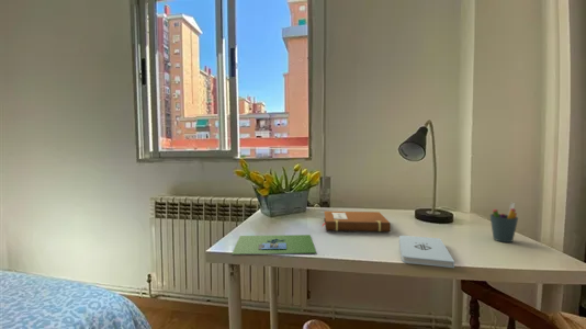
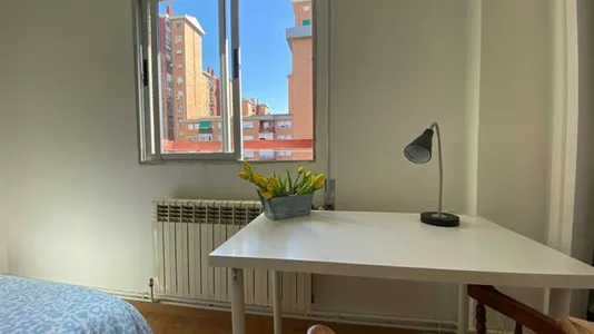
- notebook [322,211,392,232]
- notepad [398,235,455,269]
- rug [232,234,317,256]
- pen holder [489,202,519,243]
